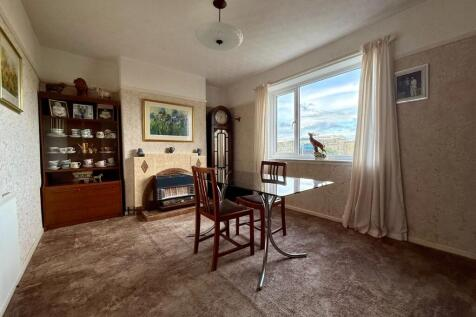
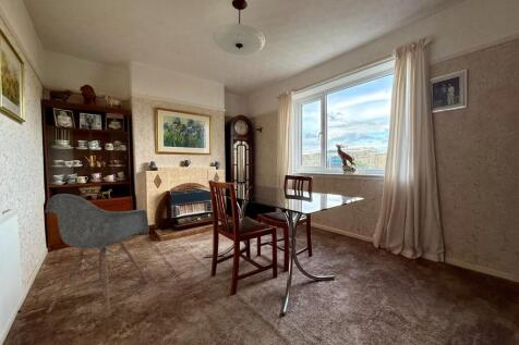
+ armchair [44,193,150,318]
